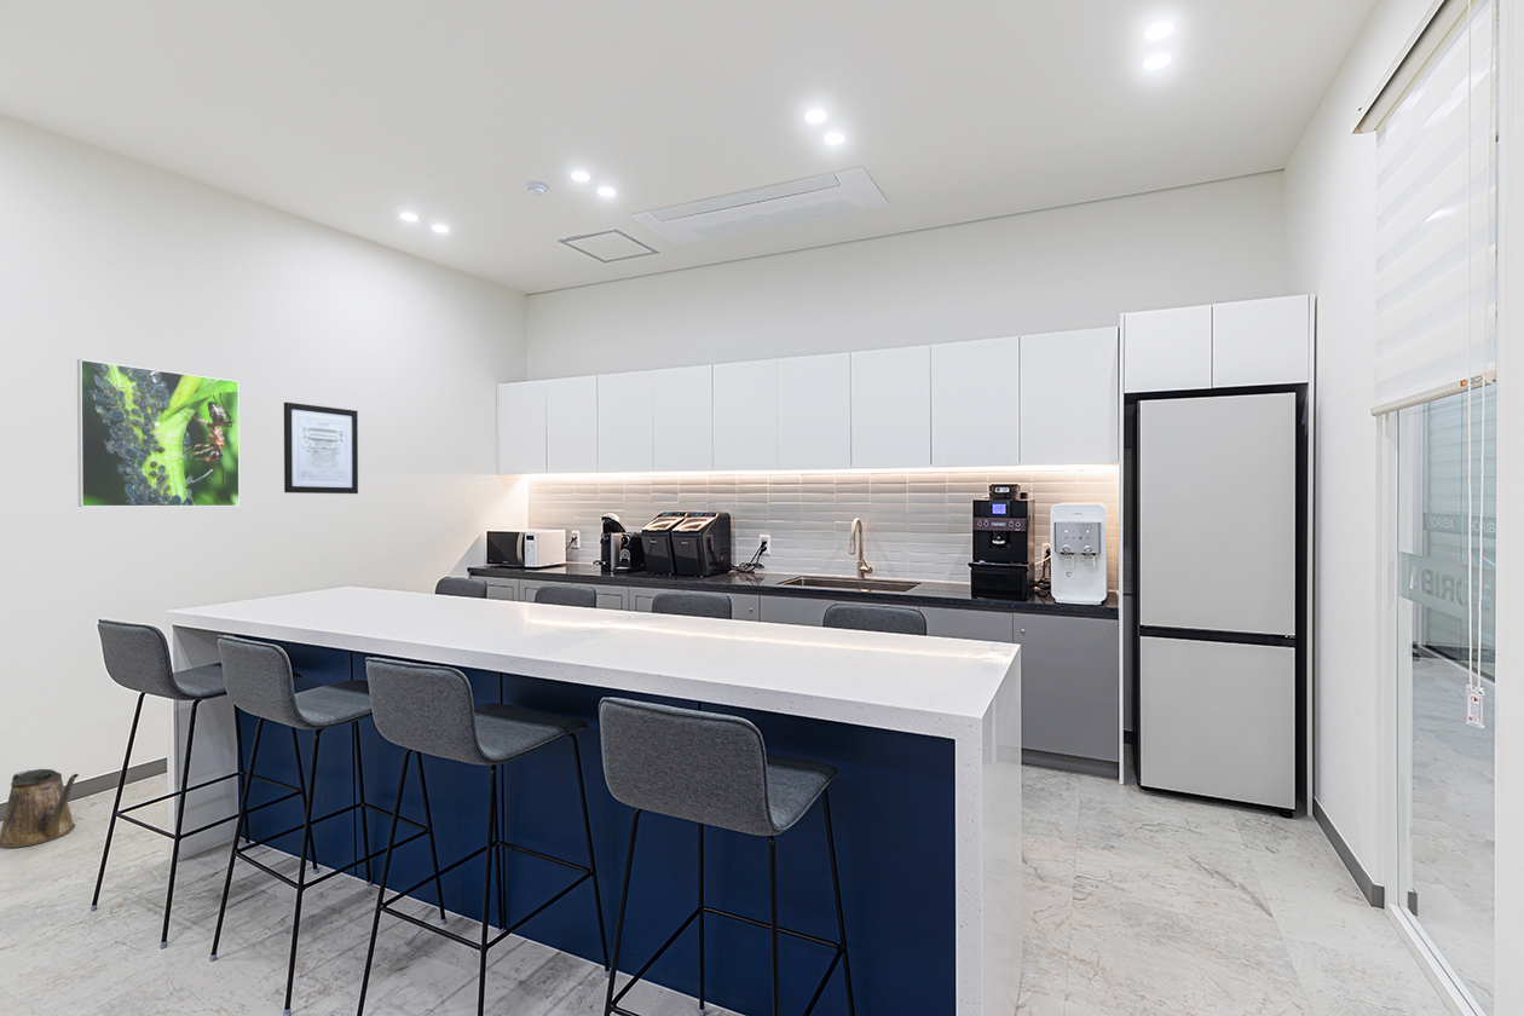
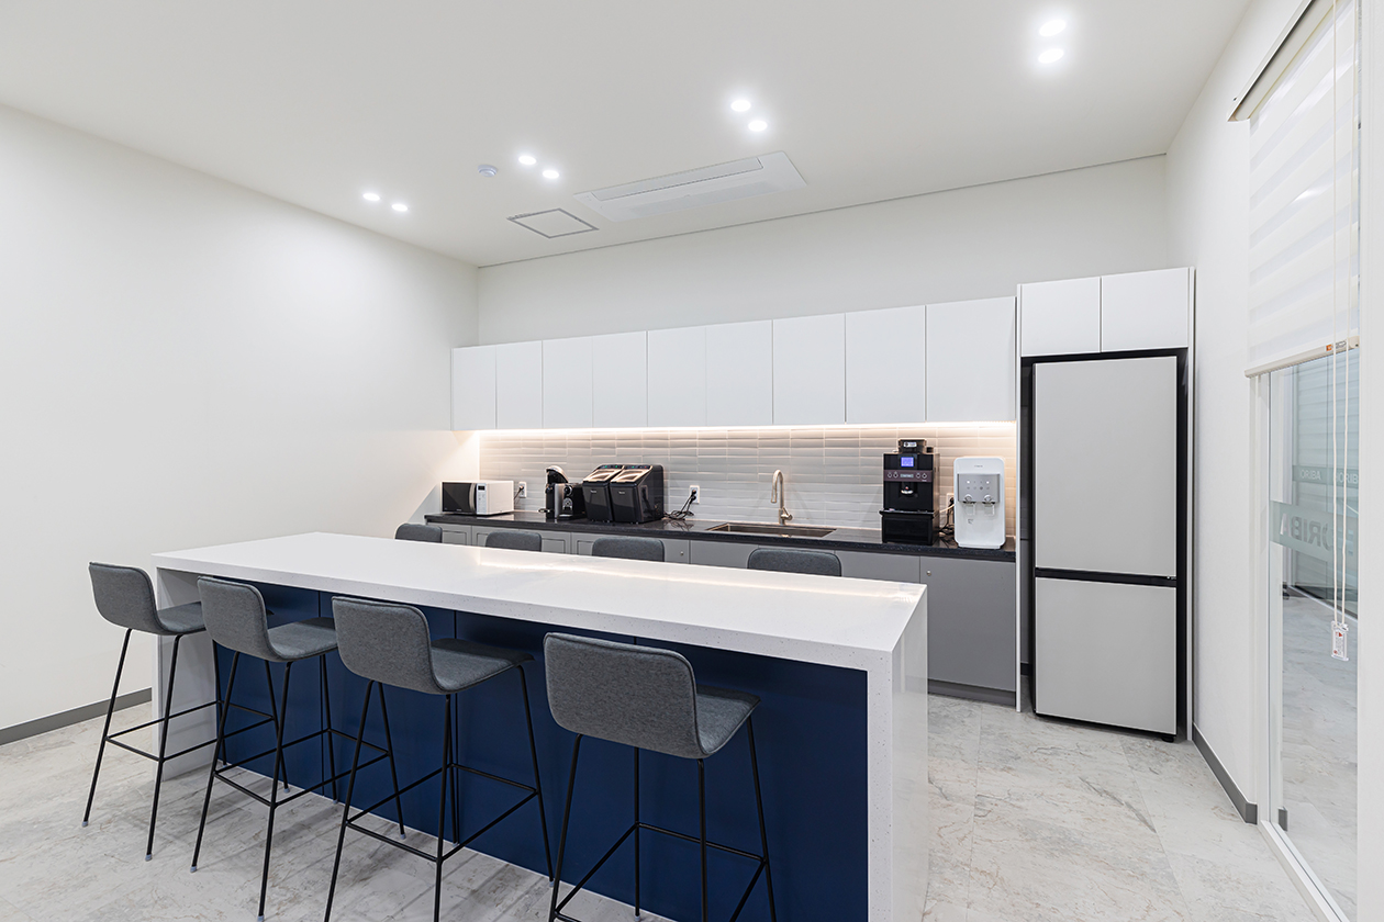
- watering can [0,768,80,849]
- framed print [76,358,241,508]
- wall art [283,402,359,495]
